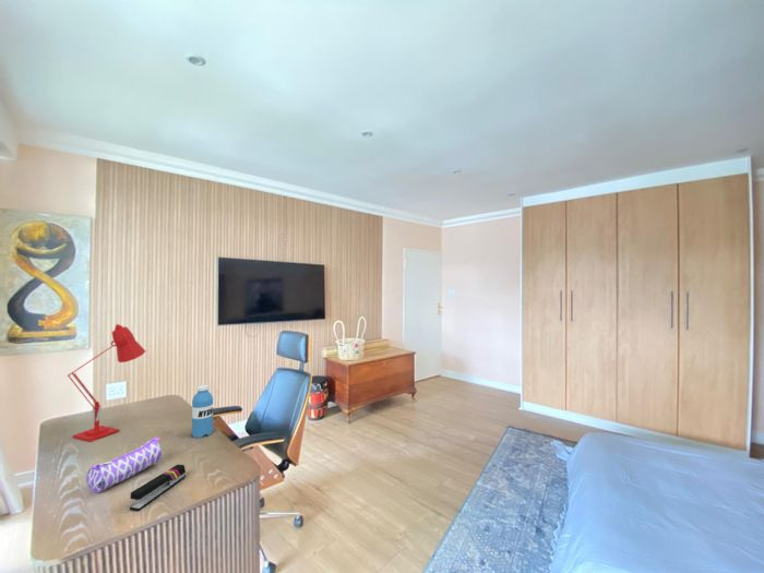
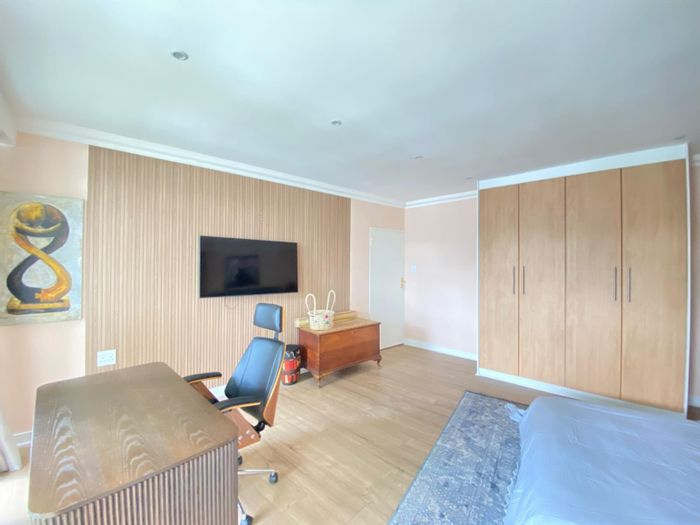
- desk lamp [67,323,146,443]
- pencil case [85,437,163,493]
- water bottle [191,384,214,439]
- stapler [129,464,187,512]
